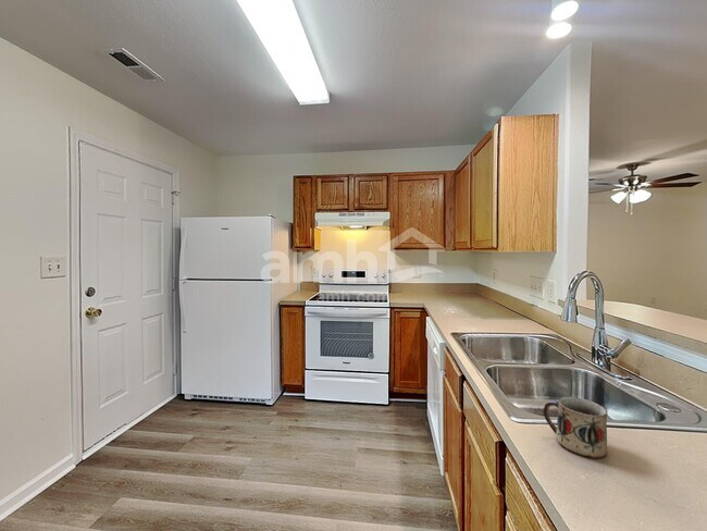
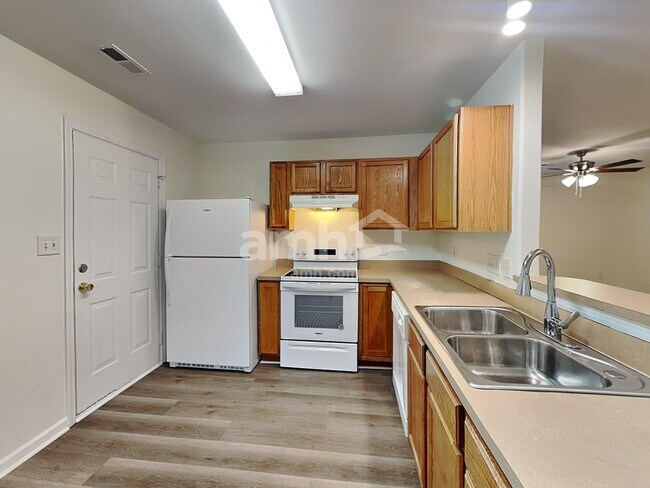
- mug [543,396,608,459]
